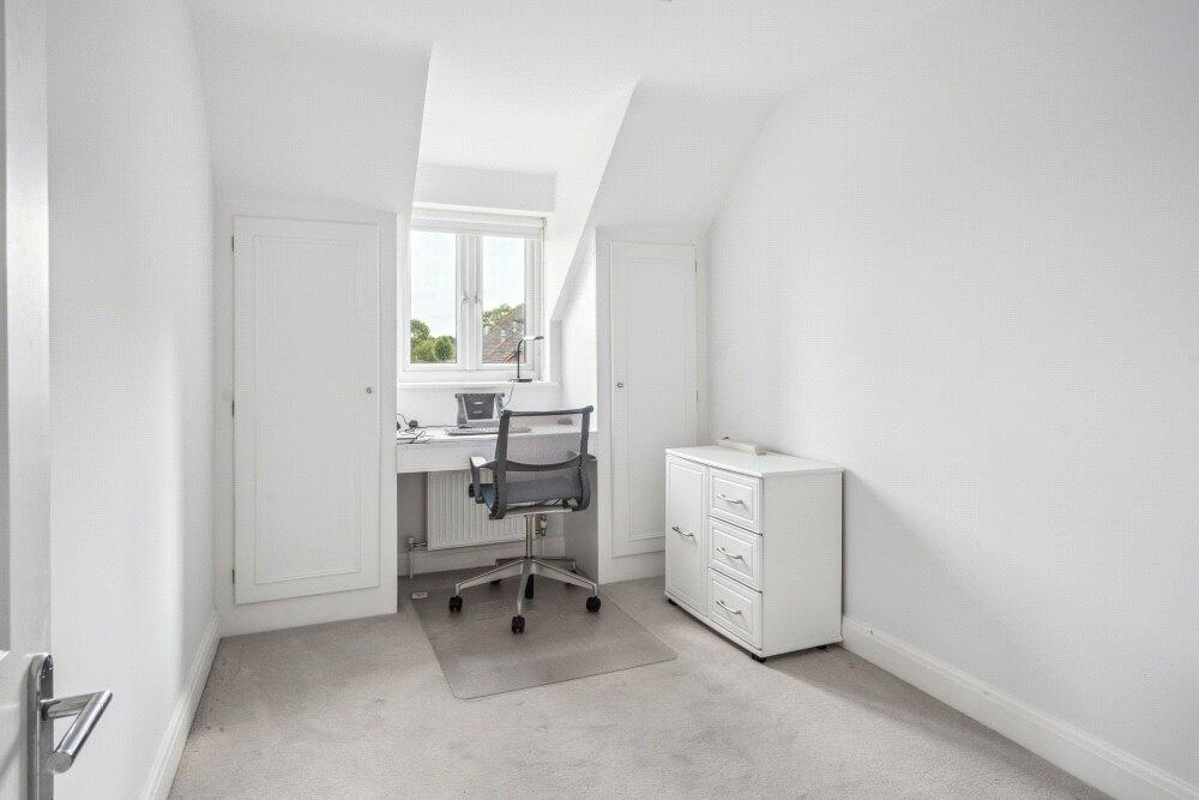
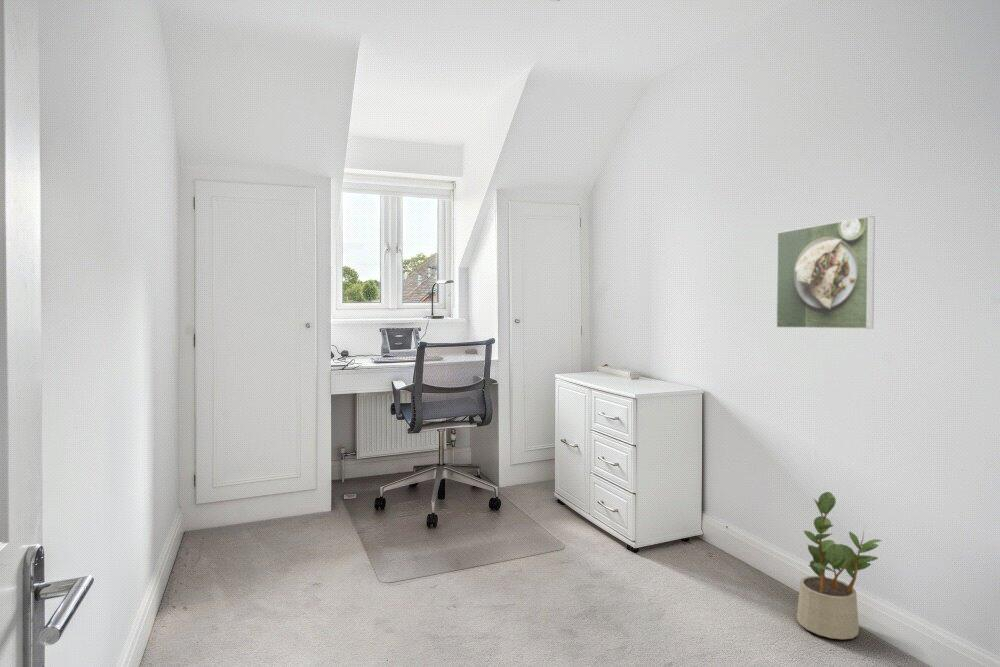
+ potted plant [796,491,882,640]
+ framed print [775,215,876,330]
